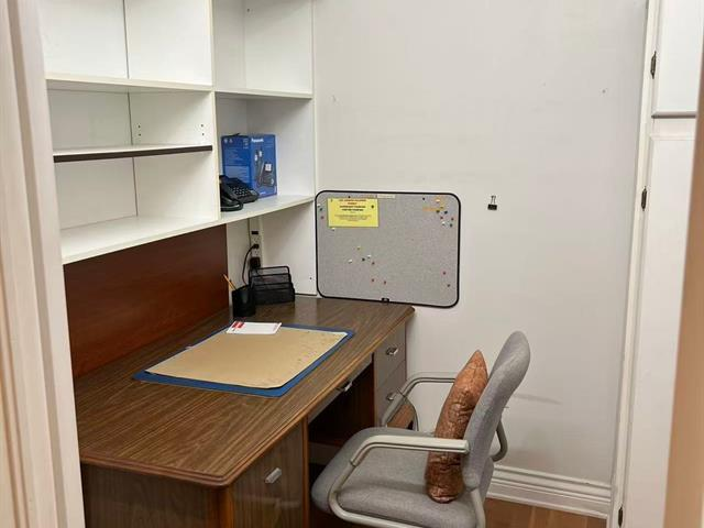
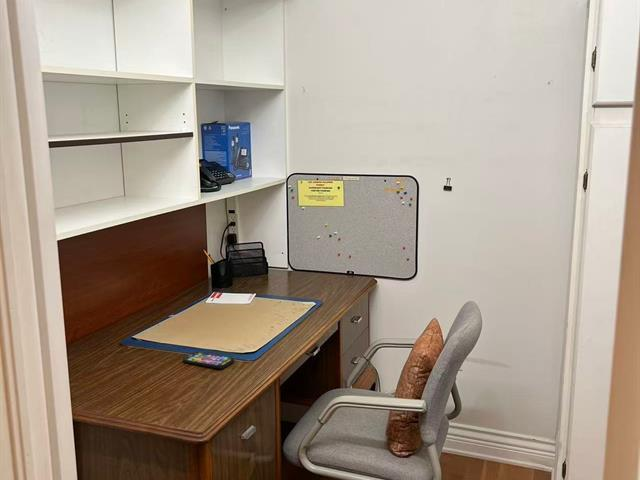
+ smartphone [182,351,235,370]
